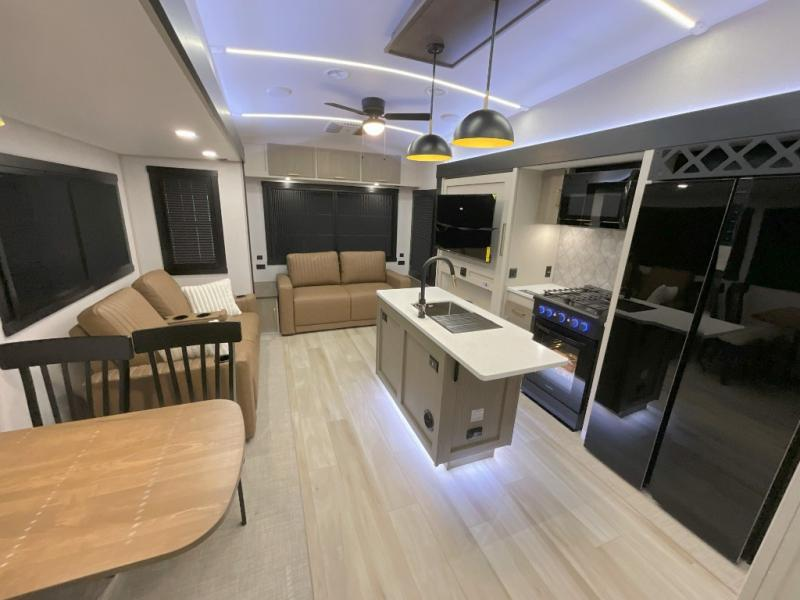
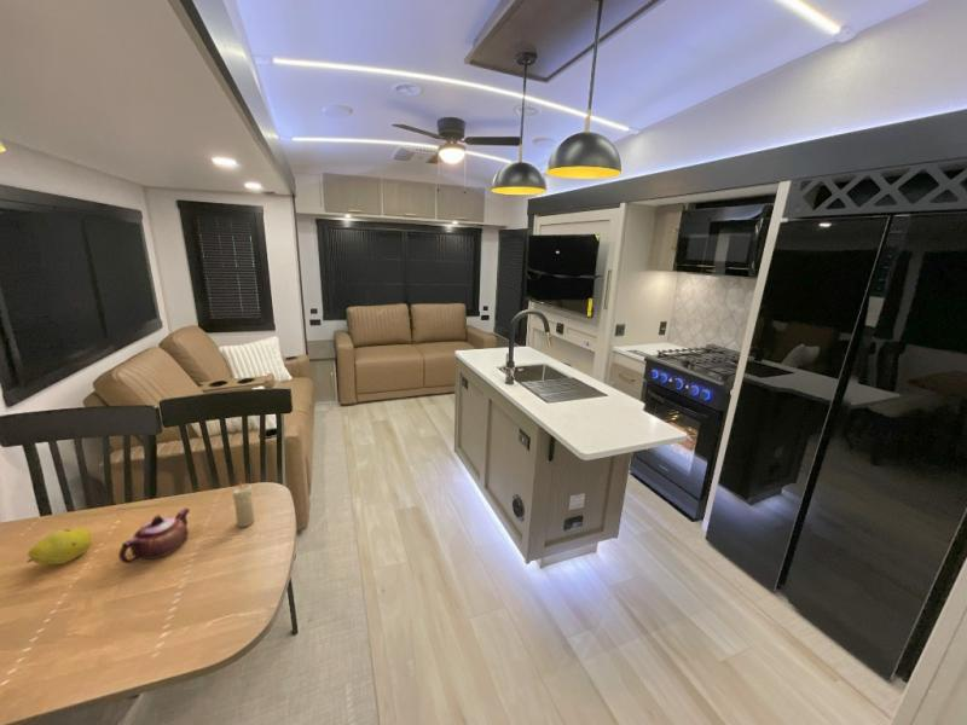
+ fruit [27,528,93,566]
+ teapot [117,507,191,564]
+ candle [232,478,255,528]
